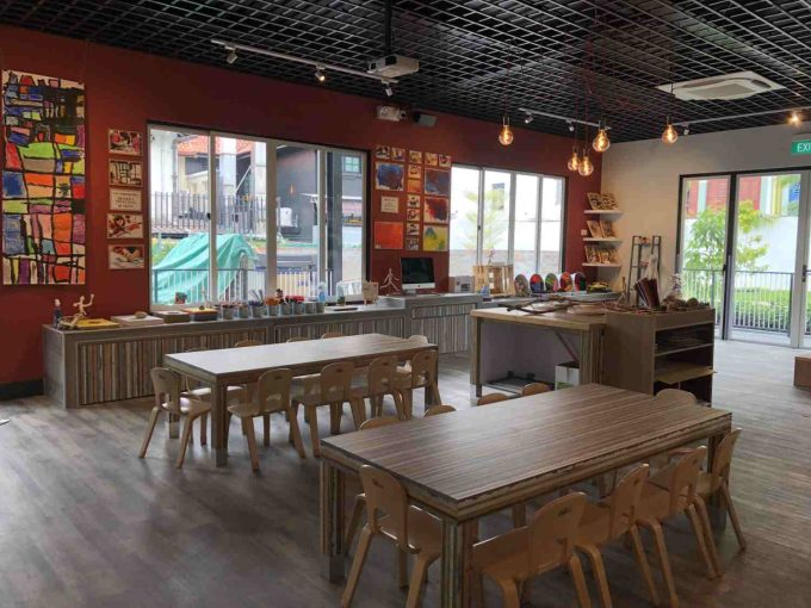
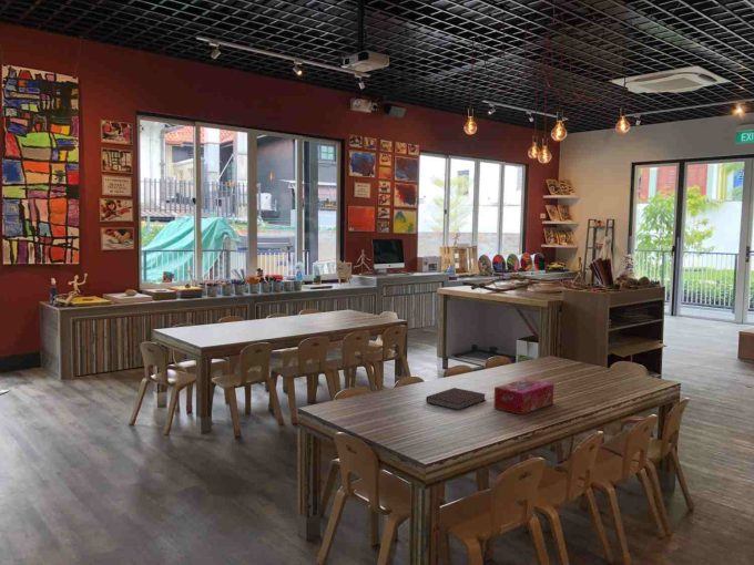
+ notebook [425,387,486,411]
+ tissue box [492,378,556,415]
